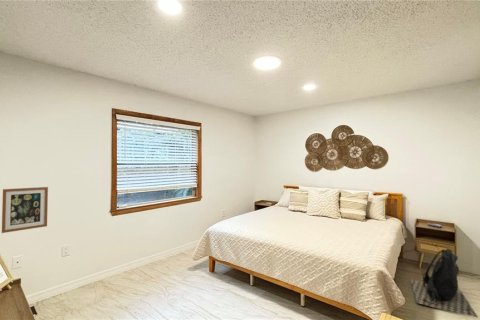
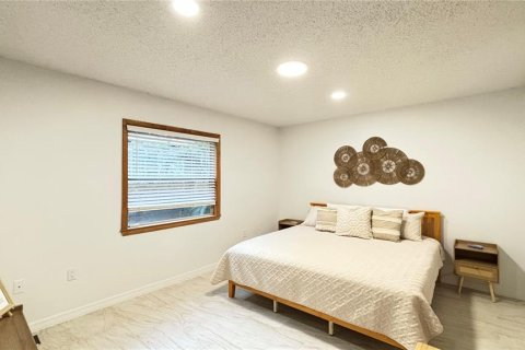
- backpack [410,248,479,319]
- wall art [1,186,49,234]
